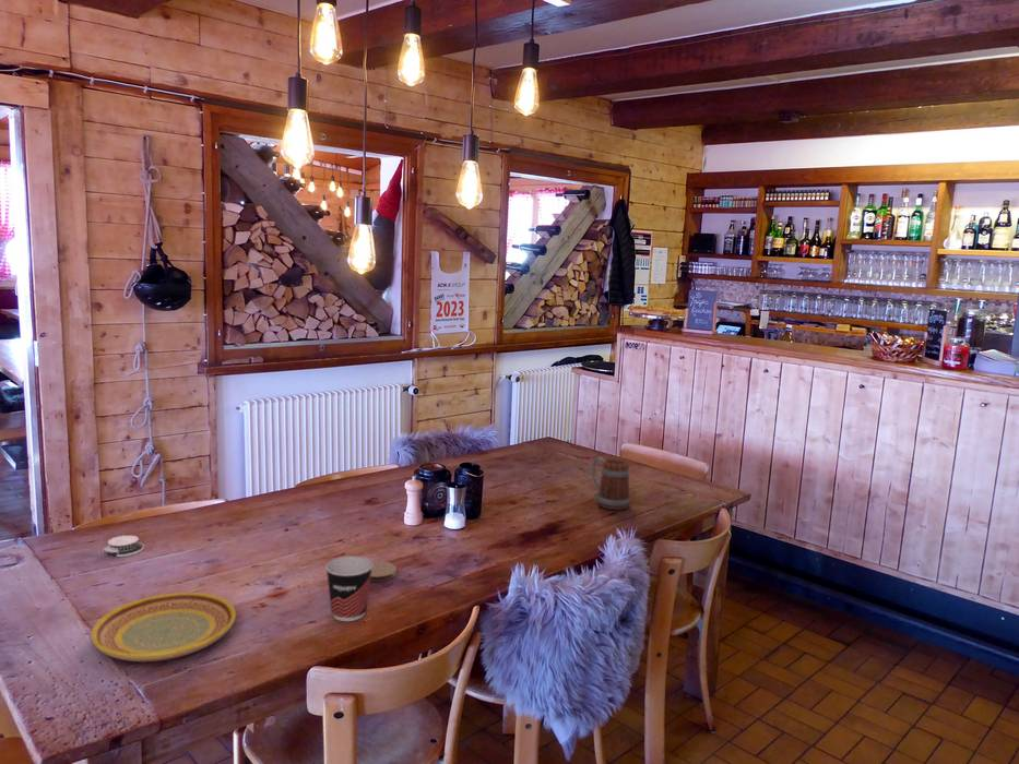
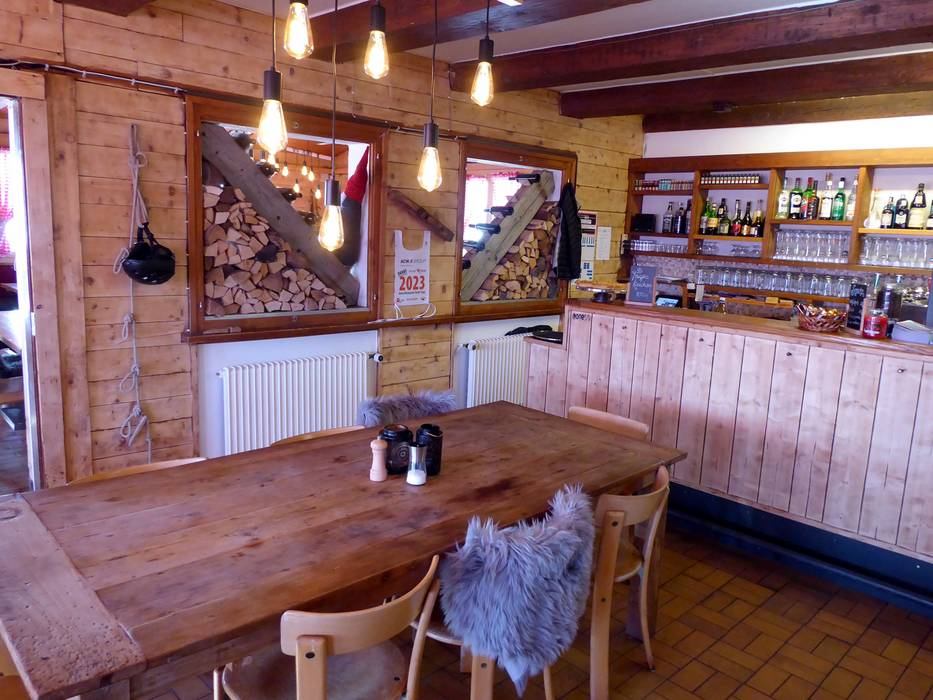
- beer mug [590,456,631,511]
- cup [324,556,372,622]
- plate [90,592,237,664]
- coaster [370,560,398,583]
- architectural model [102,535,145,558]
